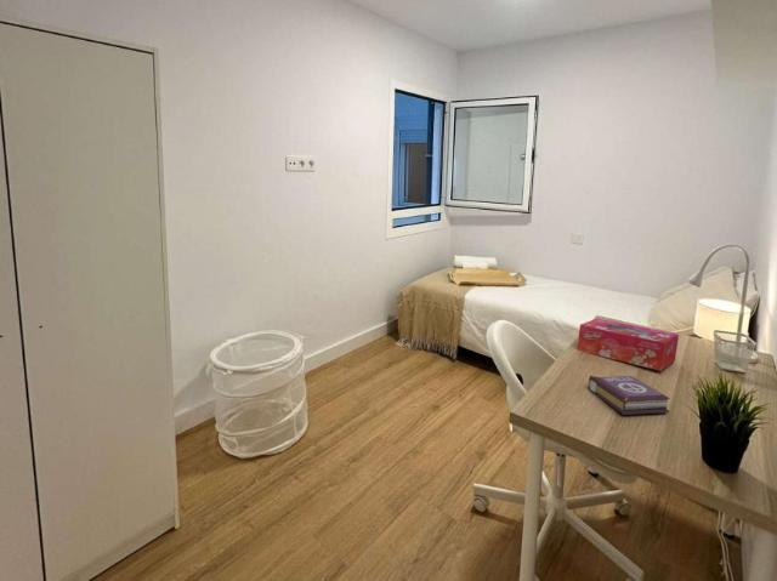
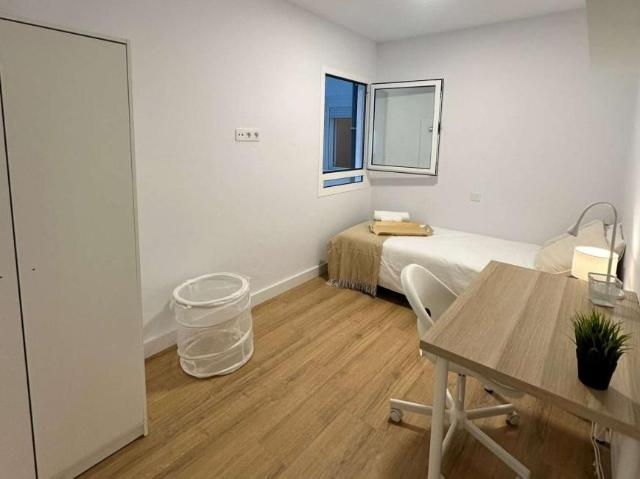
- book [586,375,671,416]
- tissue box [577,318,680,372]
